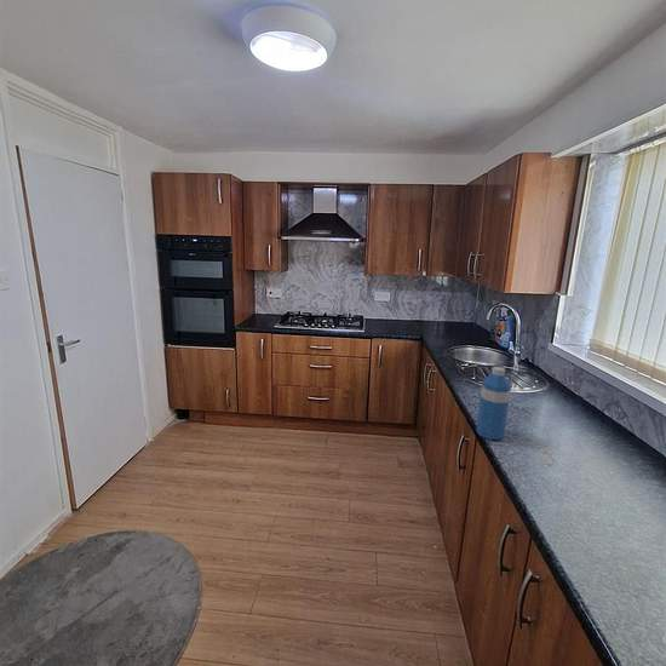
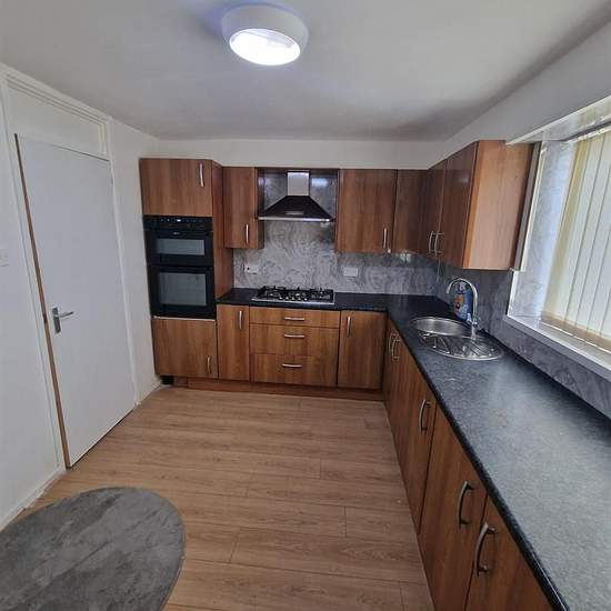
- water bottle [475,366,512,441]
